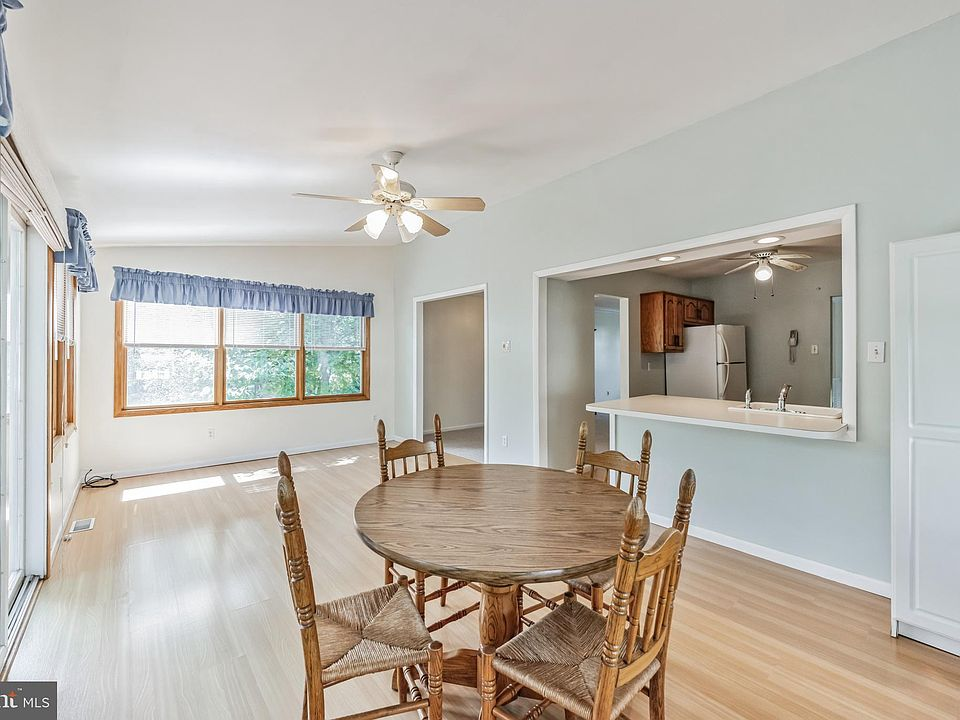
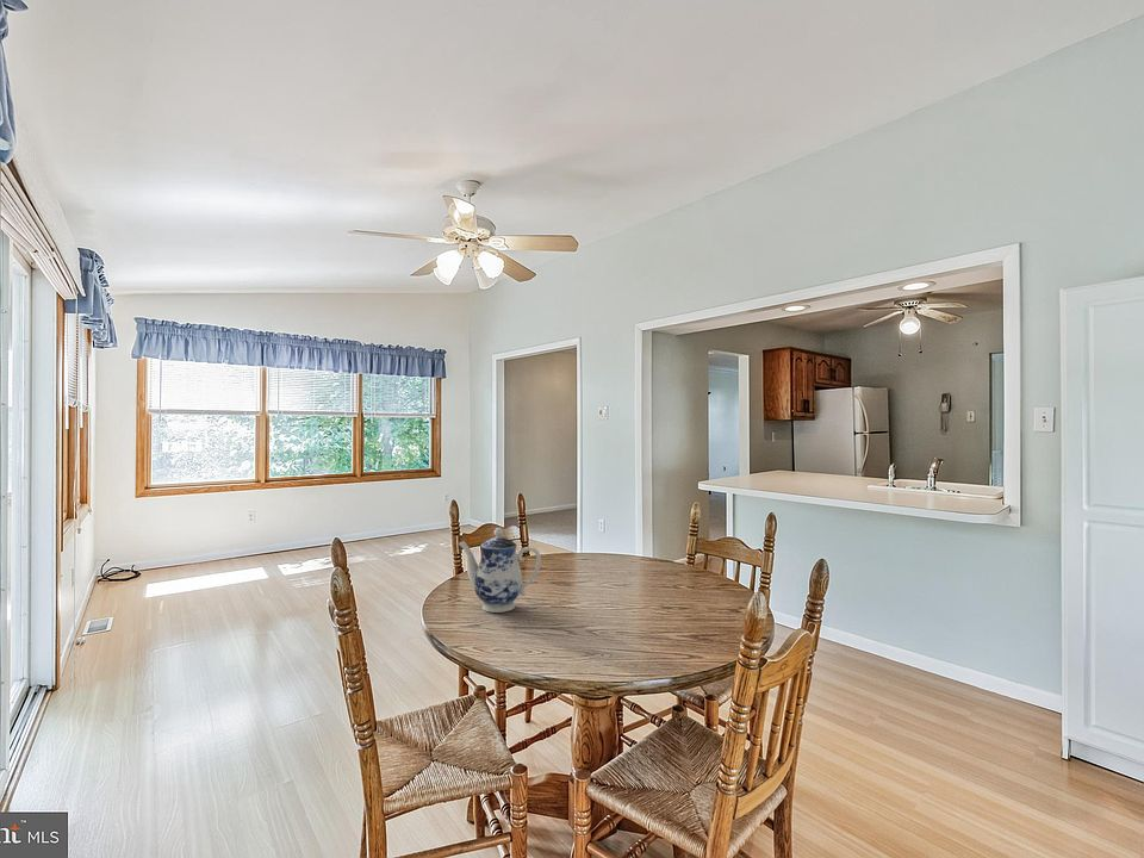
+ teapot [458,527,542,614]
